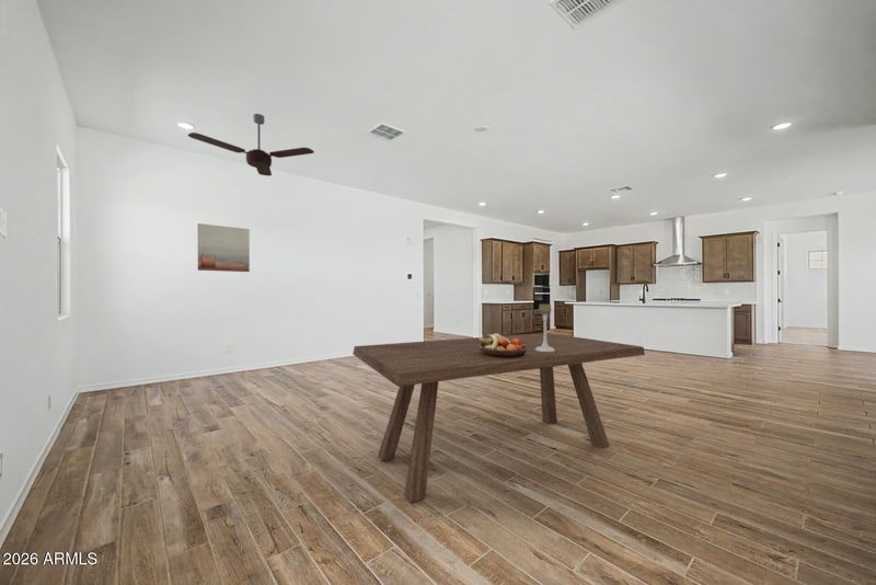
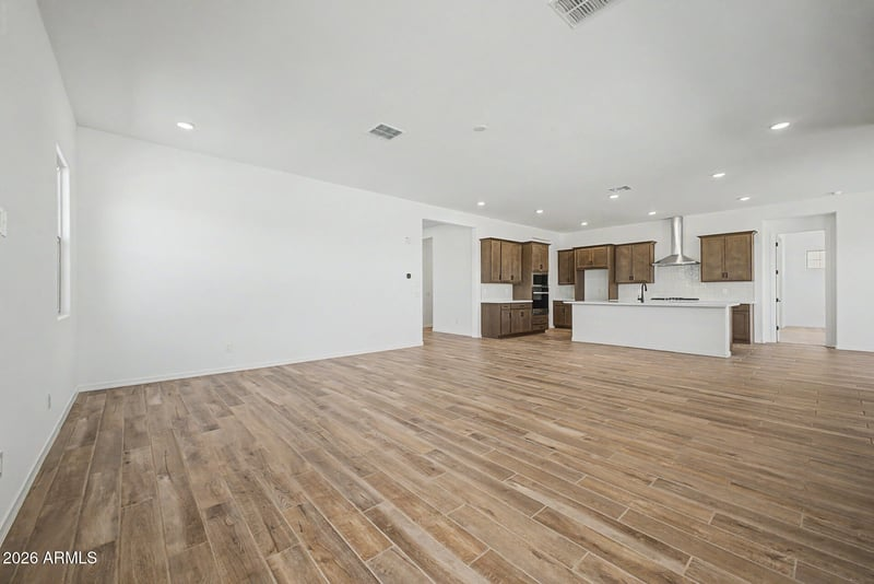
- dining table [351,332,646,504]
- fruit bowl [477,332,527,358]
- ceiling fan [187,113,315,176]
- candle holder [535,303,555,352]
- wall art [196,222,251,273]
